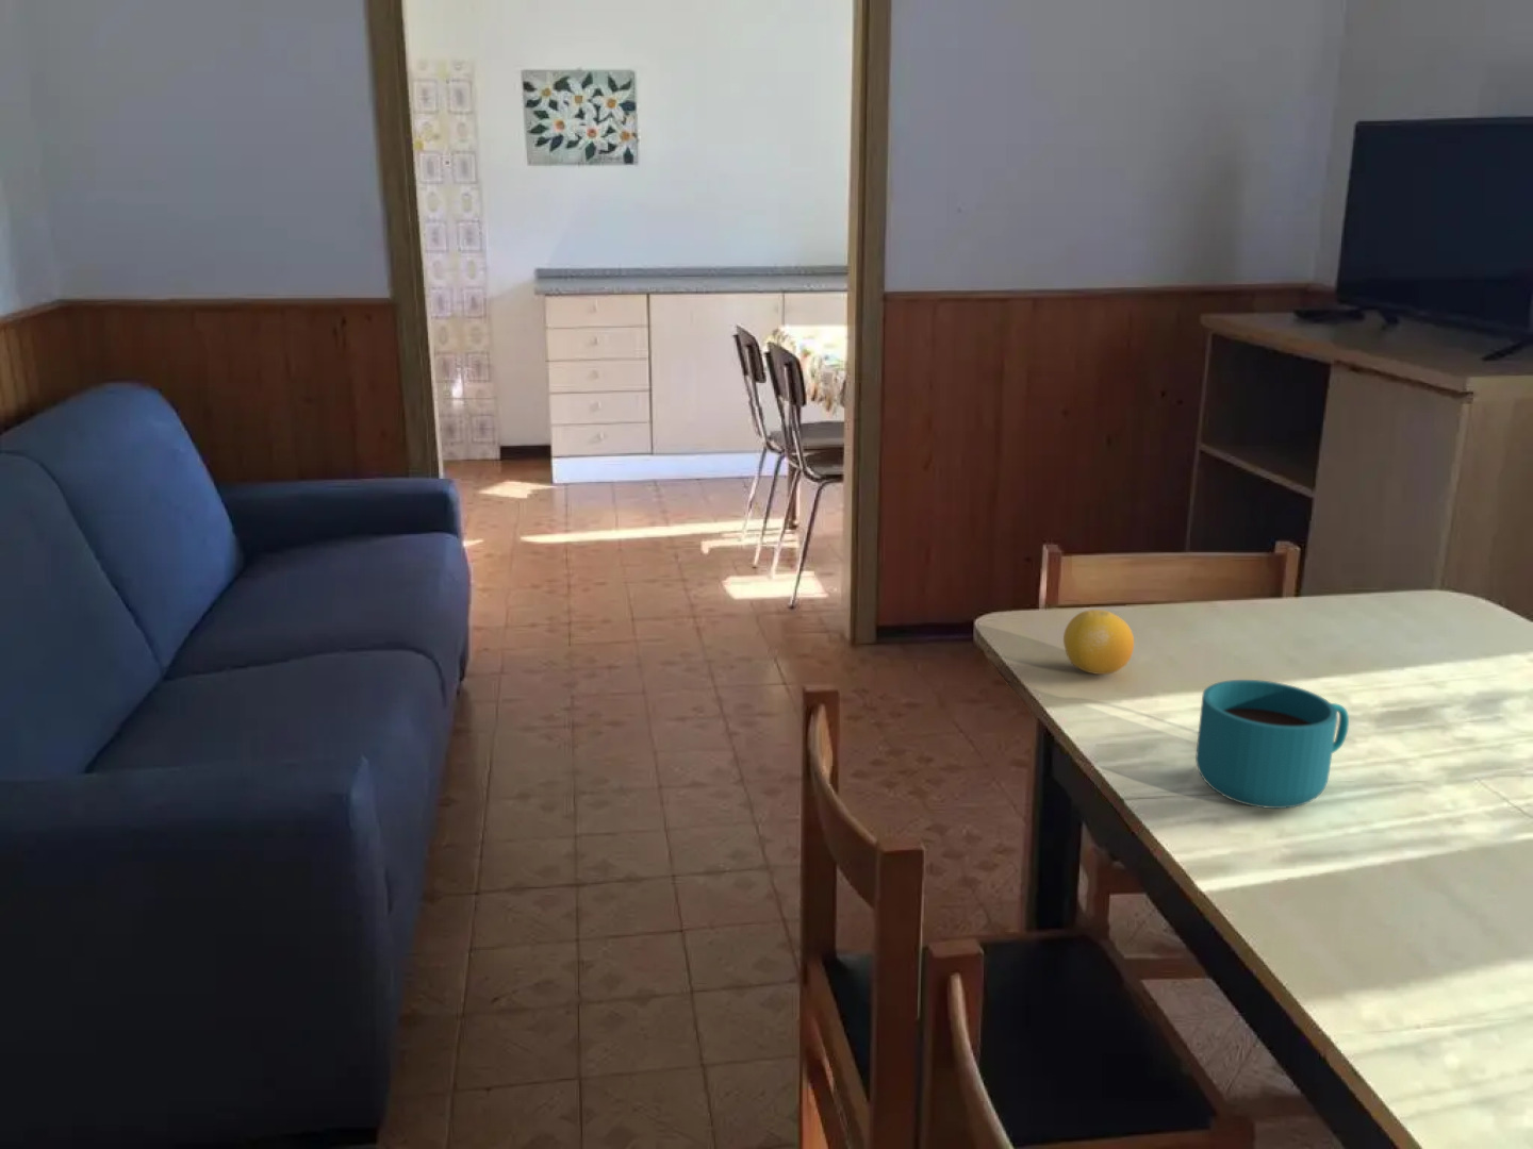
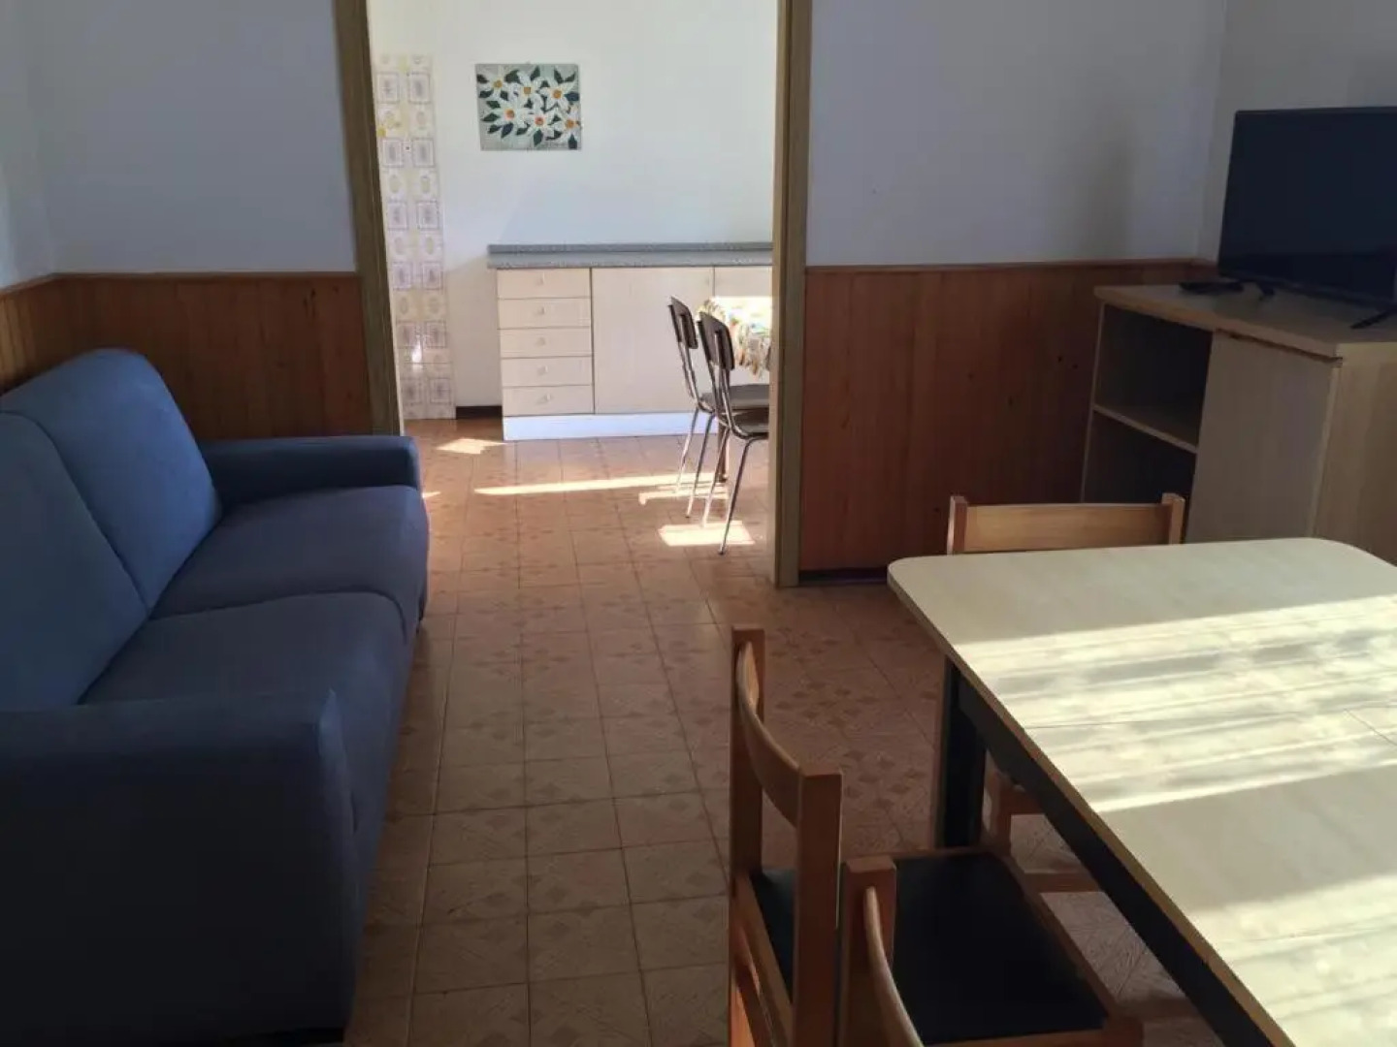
- cup [1195,678,1350,810]
- fruit [1062,608,1135,676]
